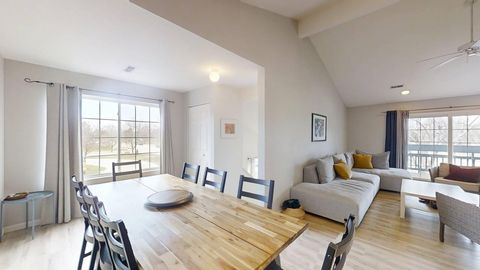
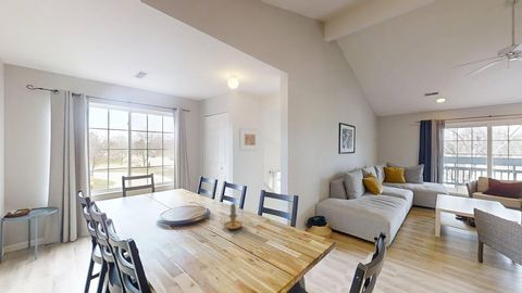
+ candle [220,202,244,230]
